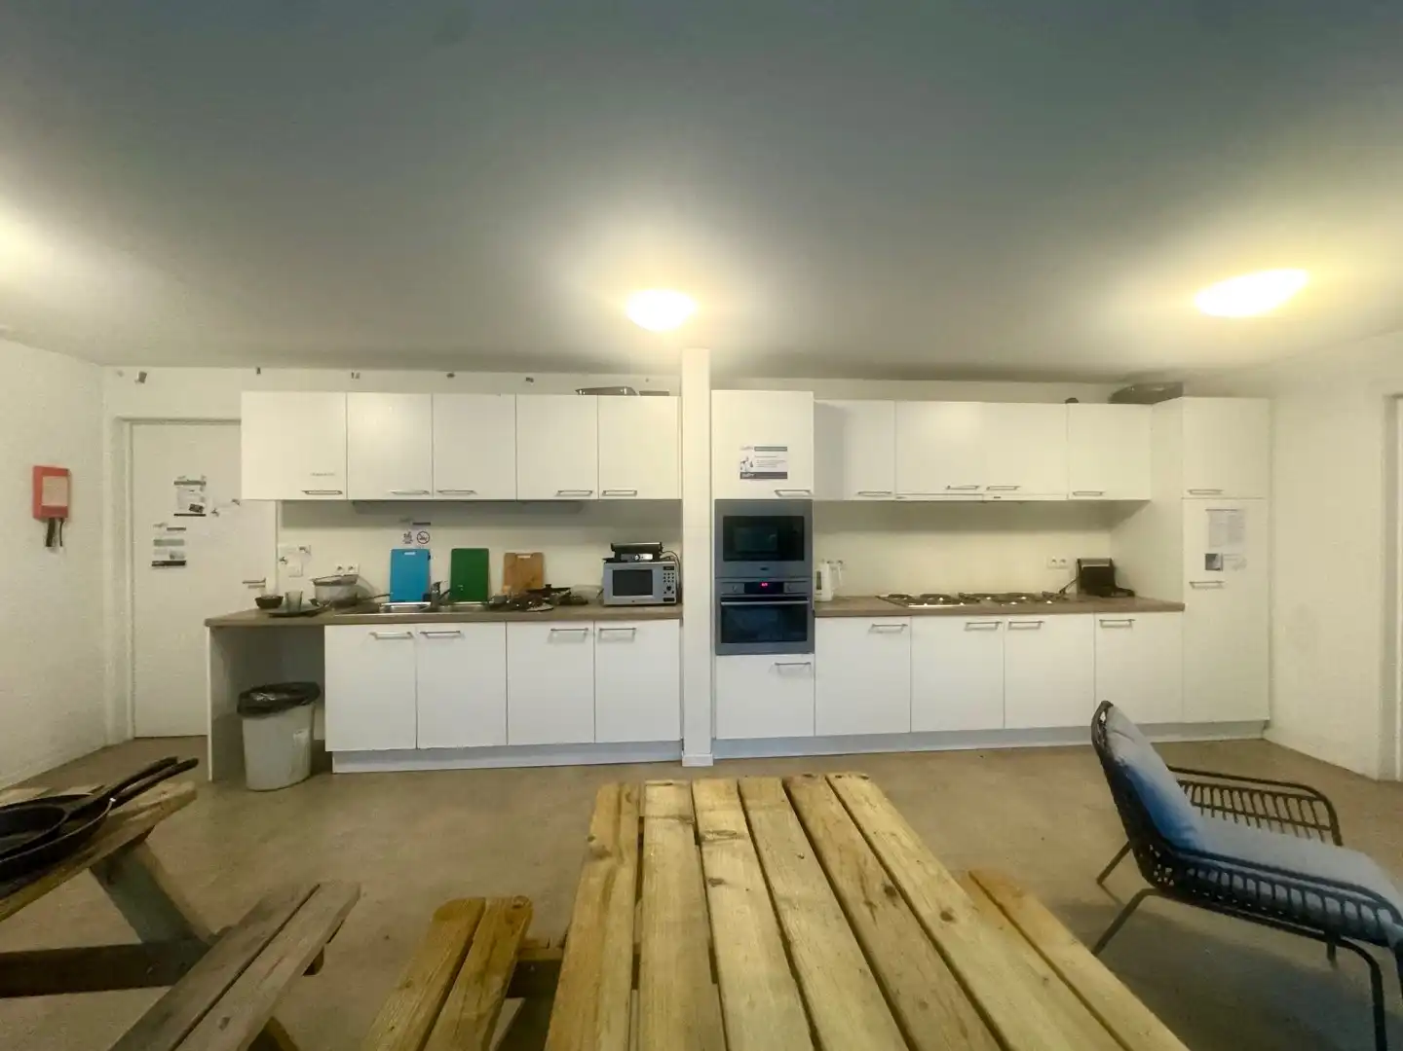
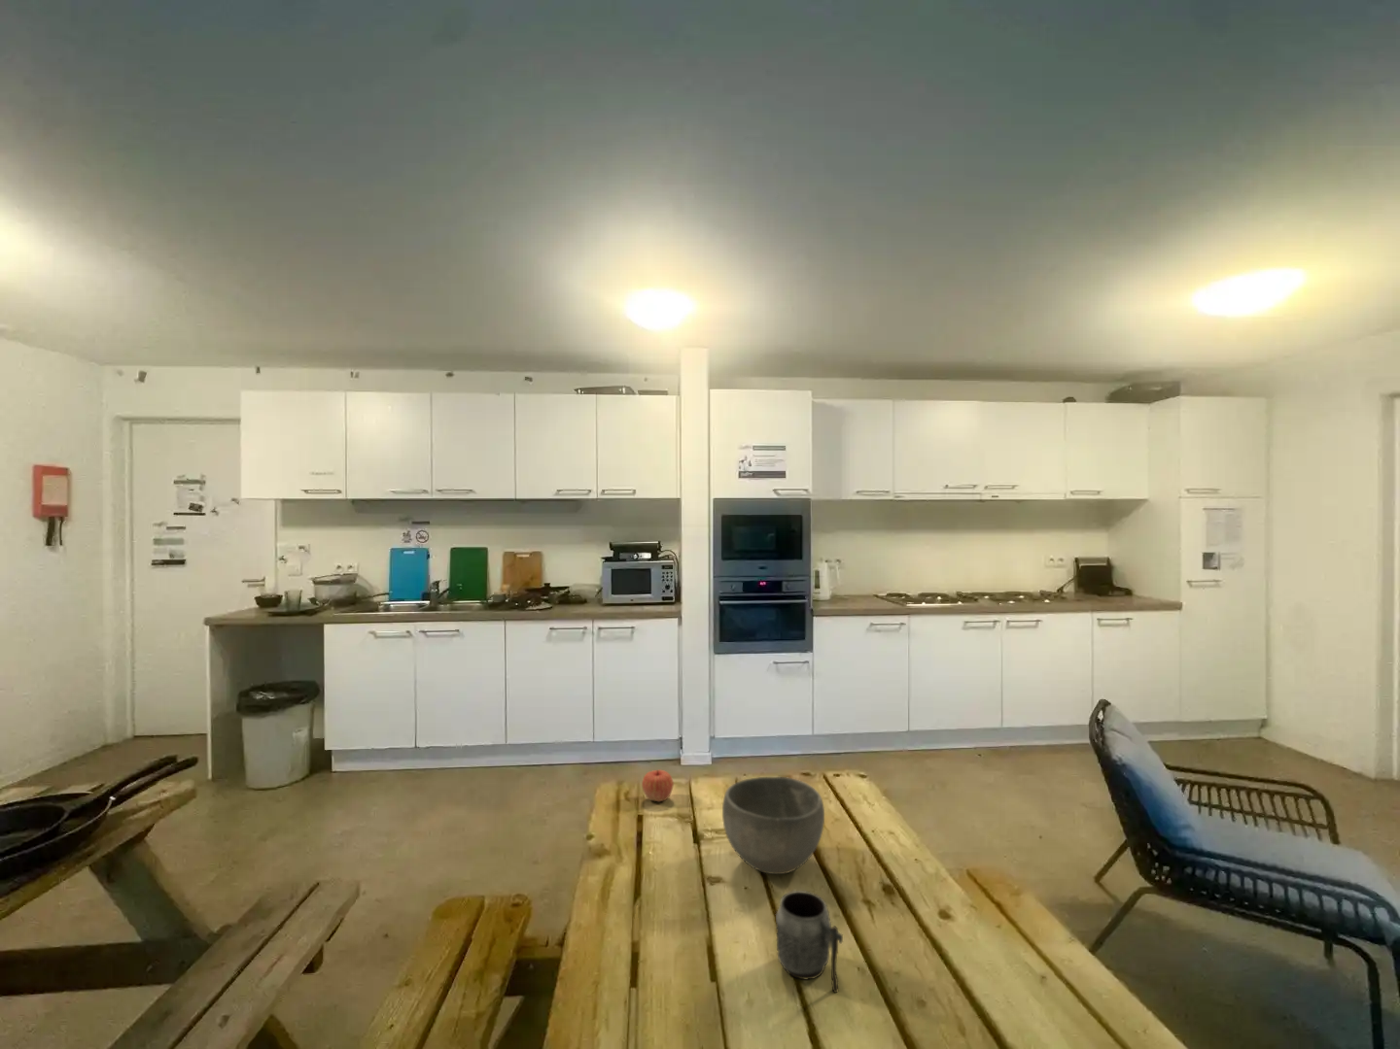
+ bowl [721,776,826,875]
+ apple [640,769,675,802]
+ mug [775,889,844,994]
